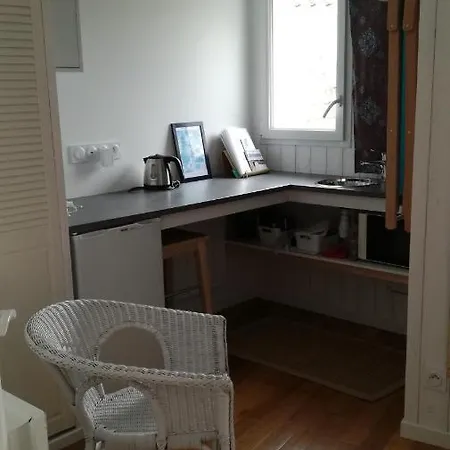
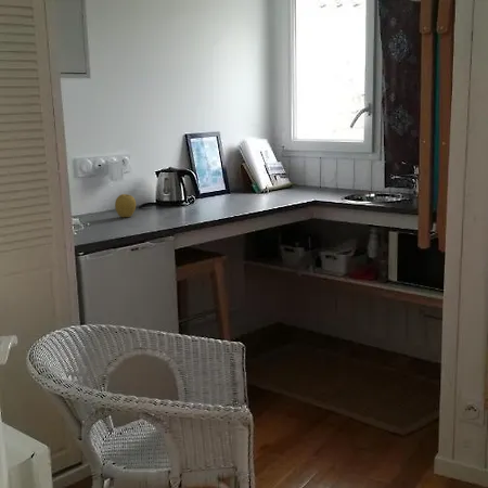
+ fruit [114,193,137,218]
